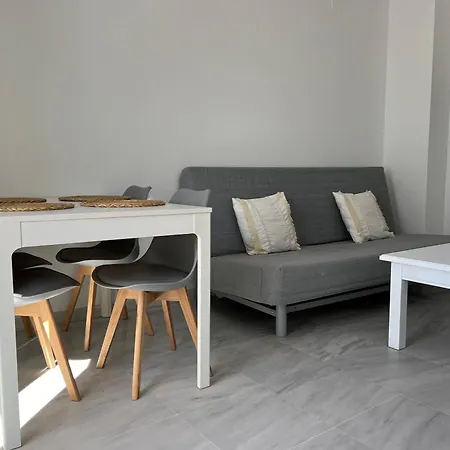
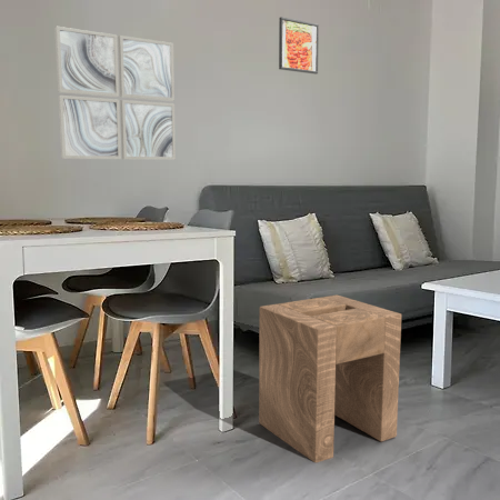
+ stool [258,294,402,463]
+ wall art [53,26,177,161]
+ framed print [278,16,320,76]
